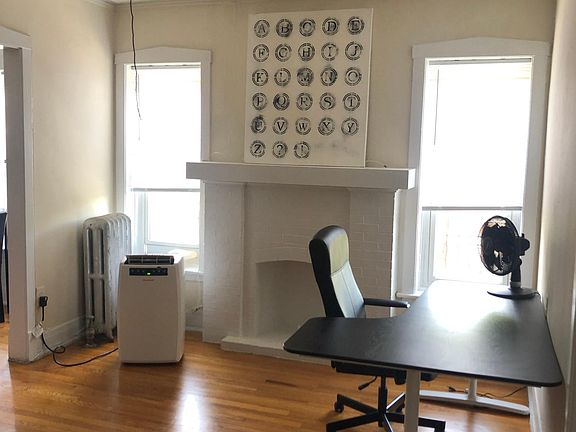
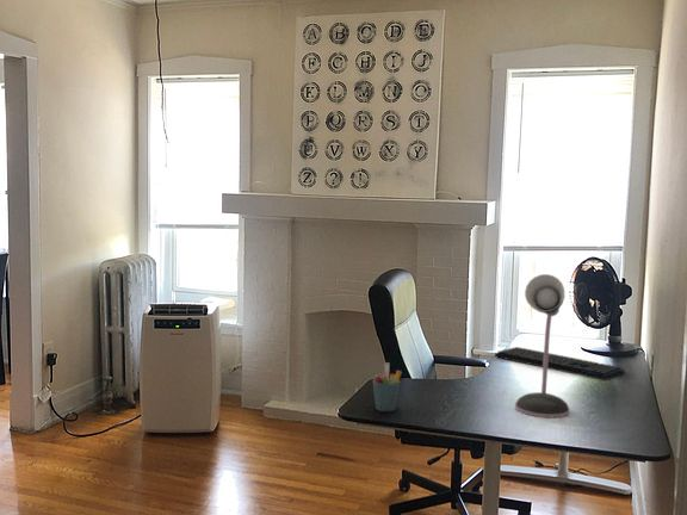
+ pen holder [371,361,402,412]
+ keyboard [494,346,626,381]
+ desk lamp [514,273,570,418]
